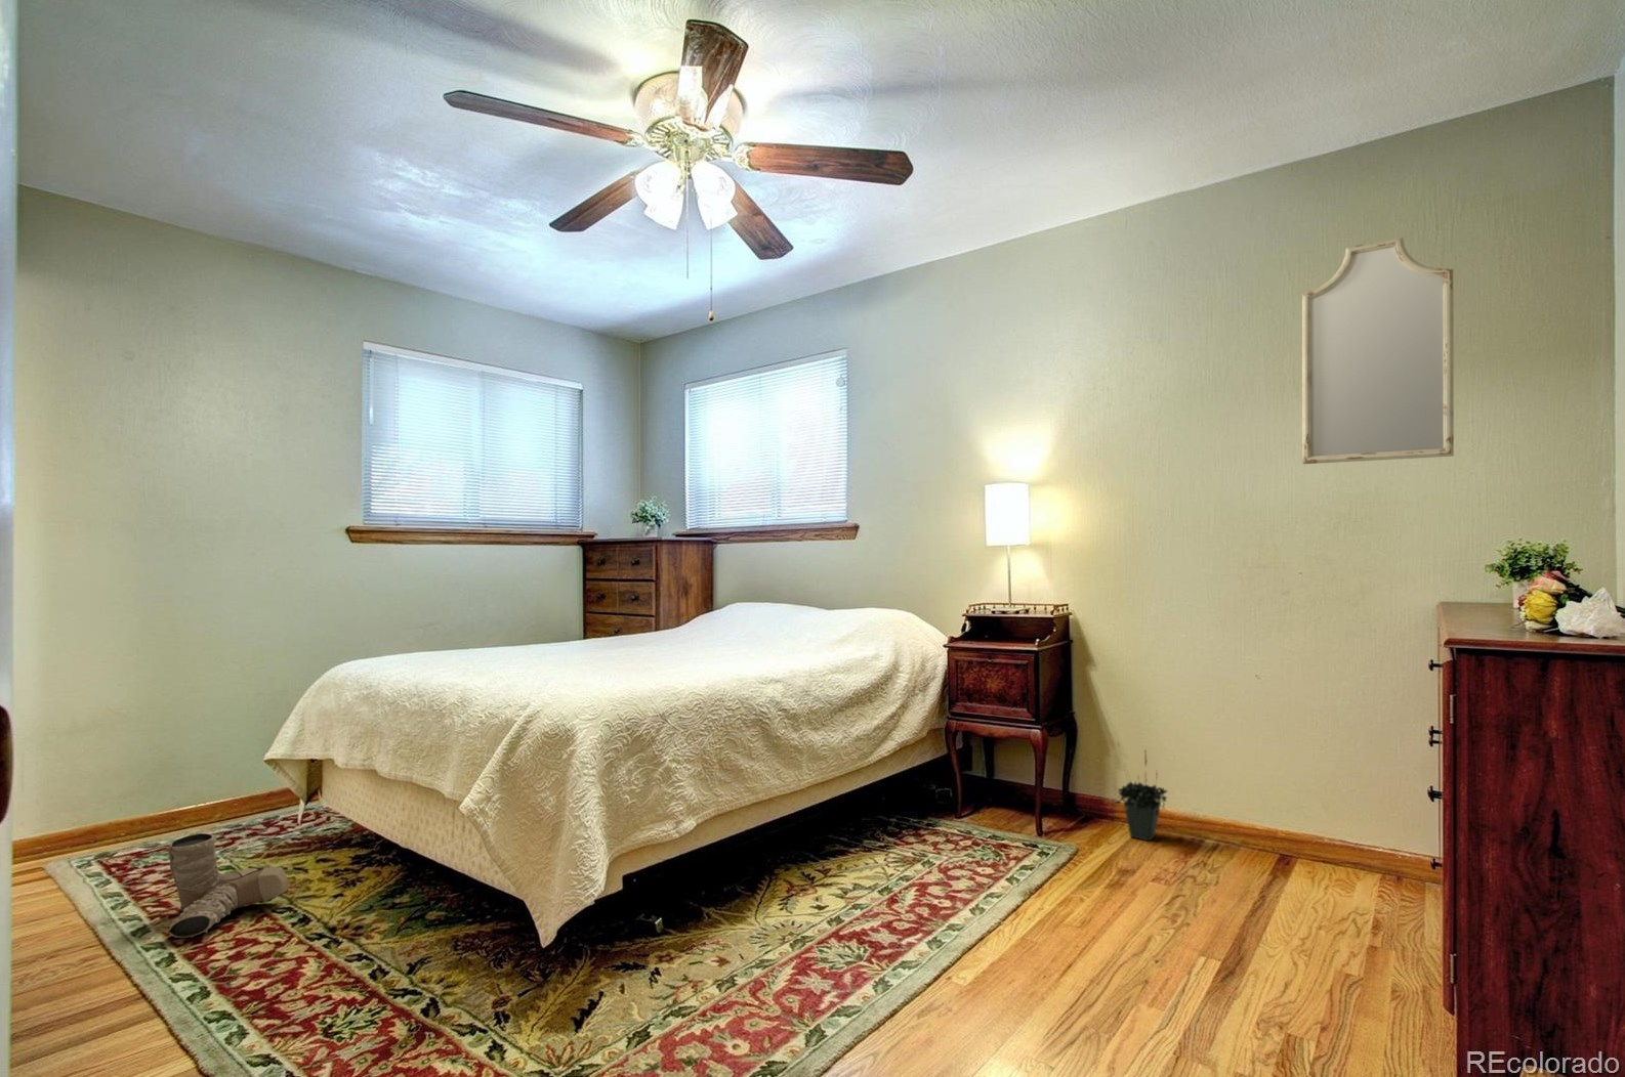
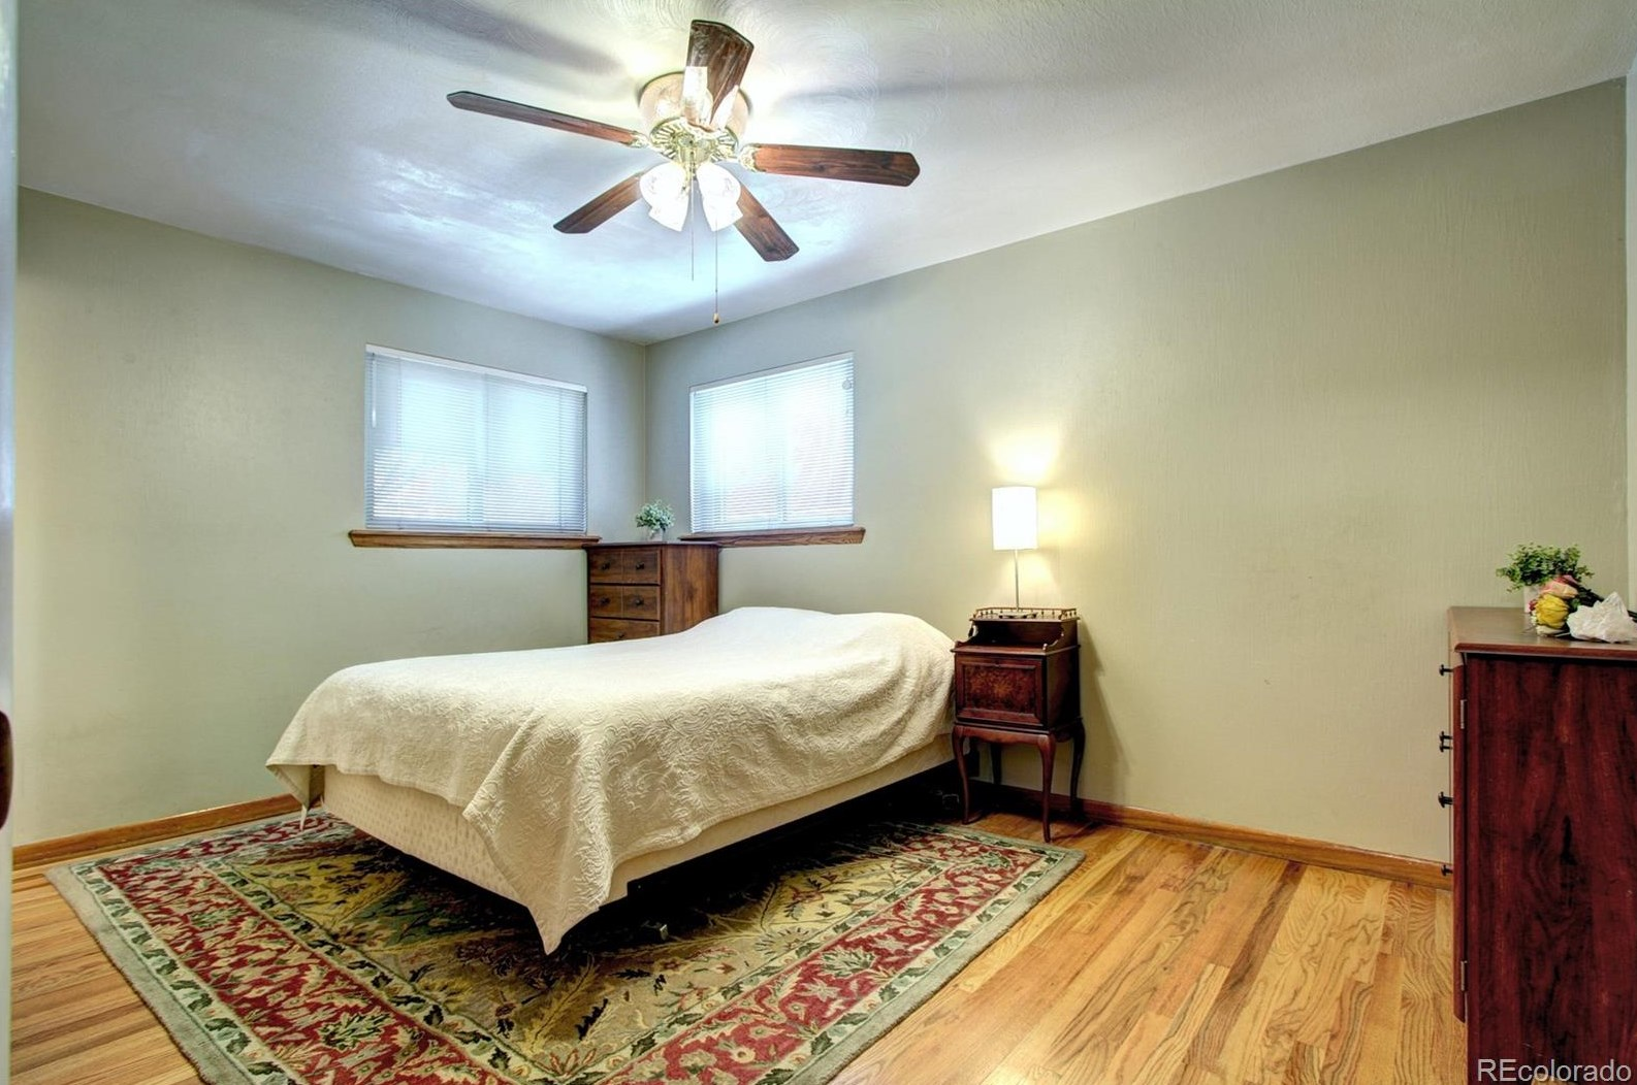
- potted plant [1114,742,1169,841]
- boots [166,832,289,939]
- home mirror [1301,236,1455,465]
